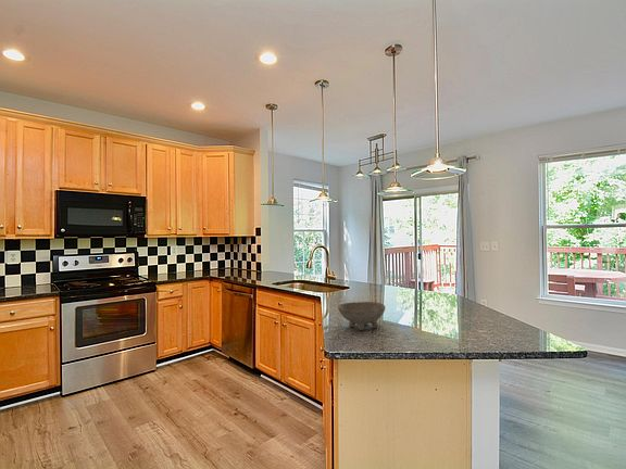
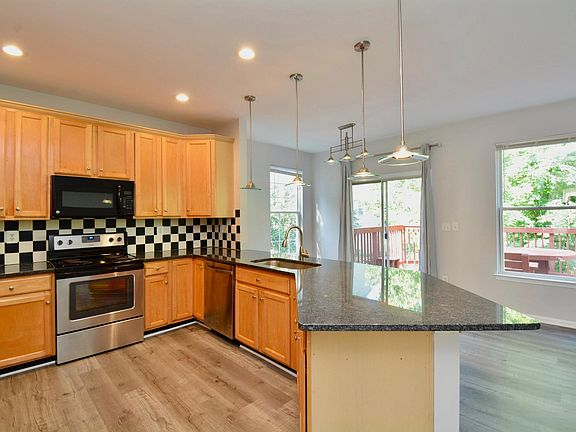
- bowl [337,301,387,331]
